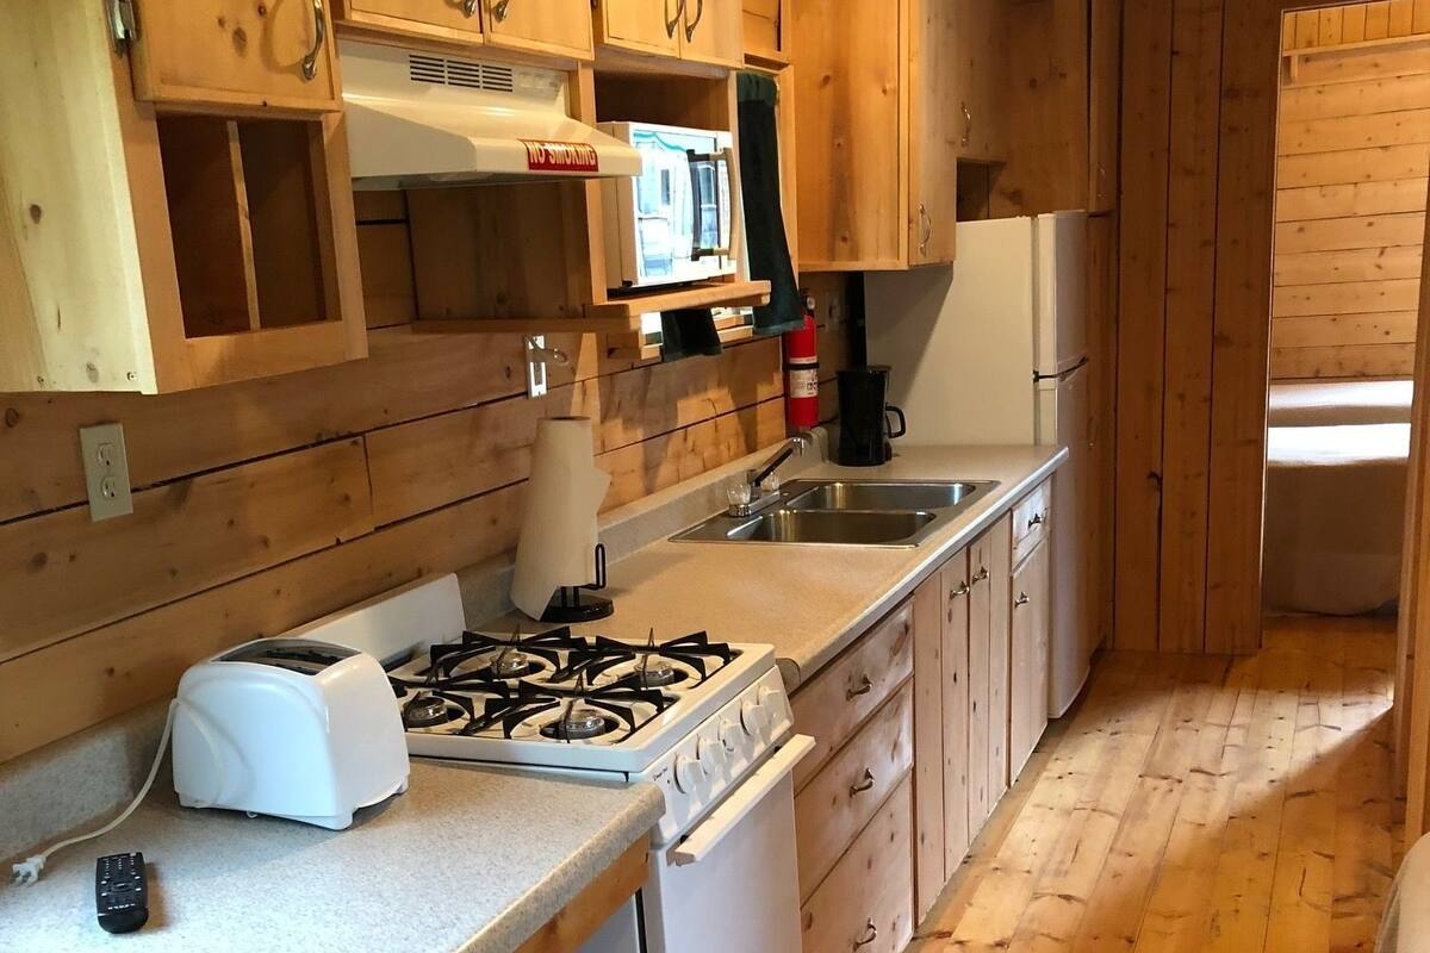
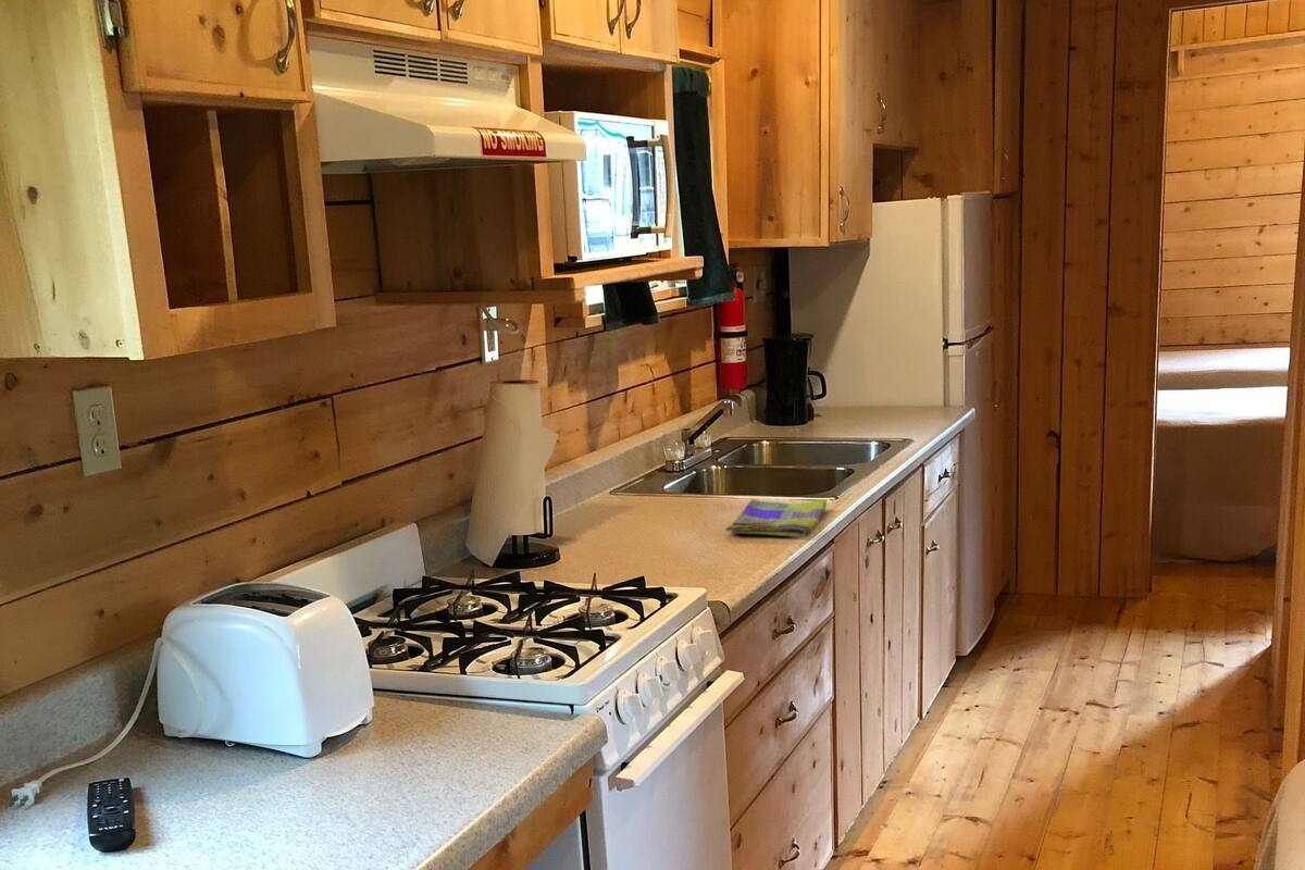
+ dish towel [724,498,828,538]
